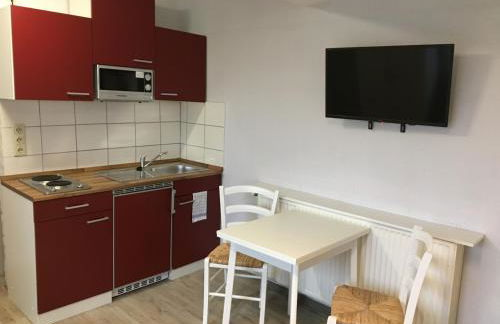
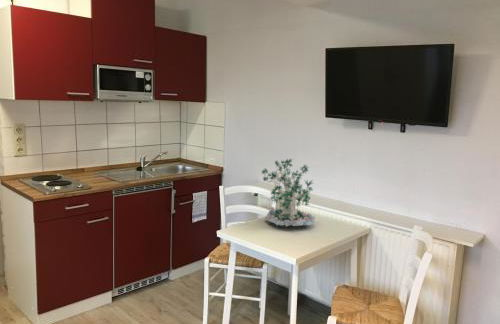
+ plant [261,158,316,227]
